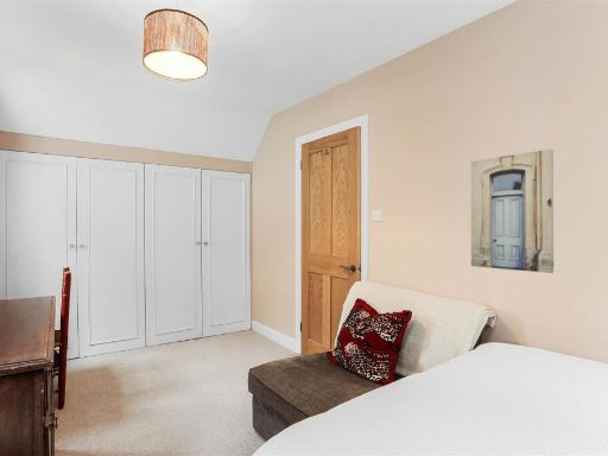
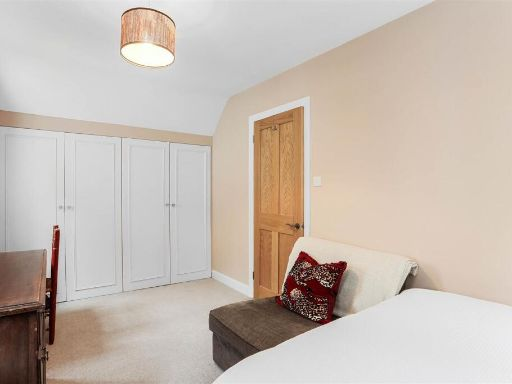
- wall art [470,148,555,274]
